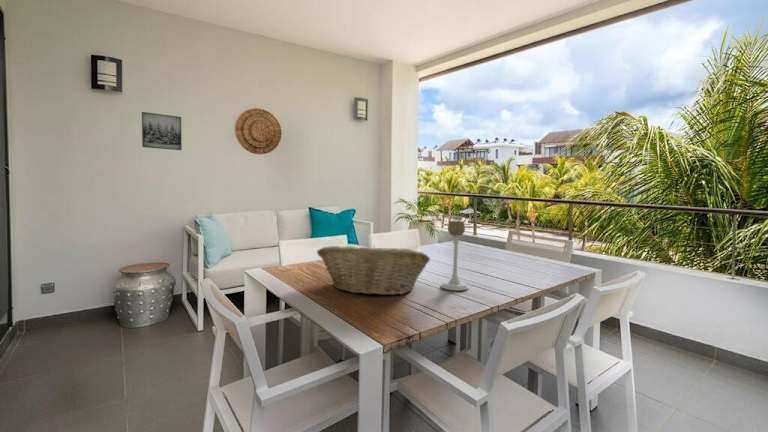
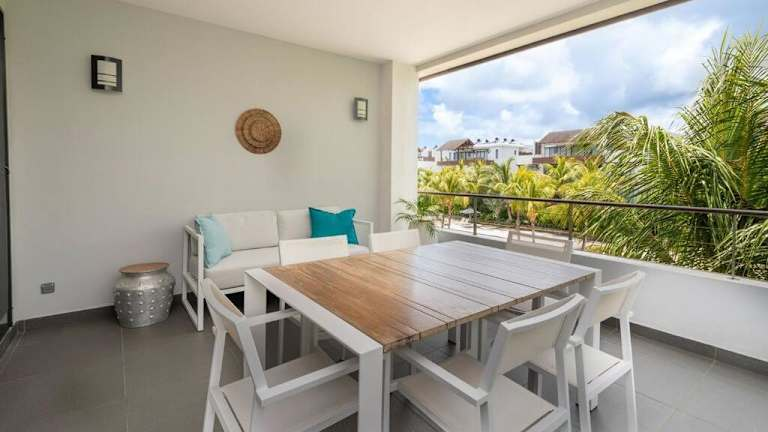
- fruit basket [316,245,431,296]
- candle holder [440,220,469,291]
- wall art [141,111,183,151]
